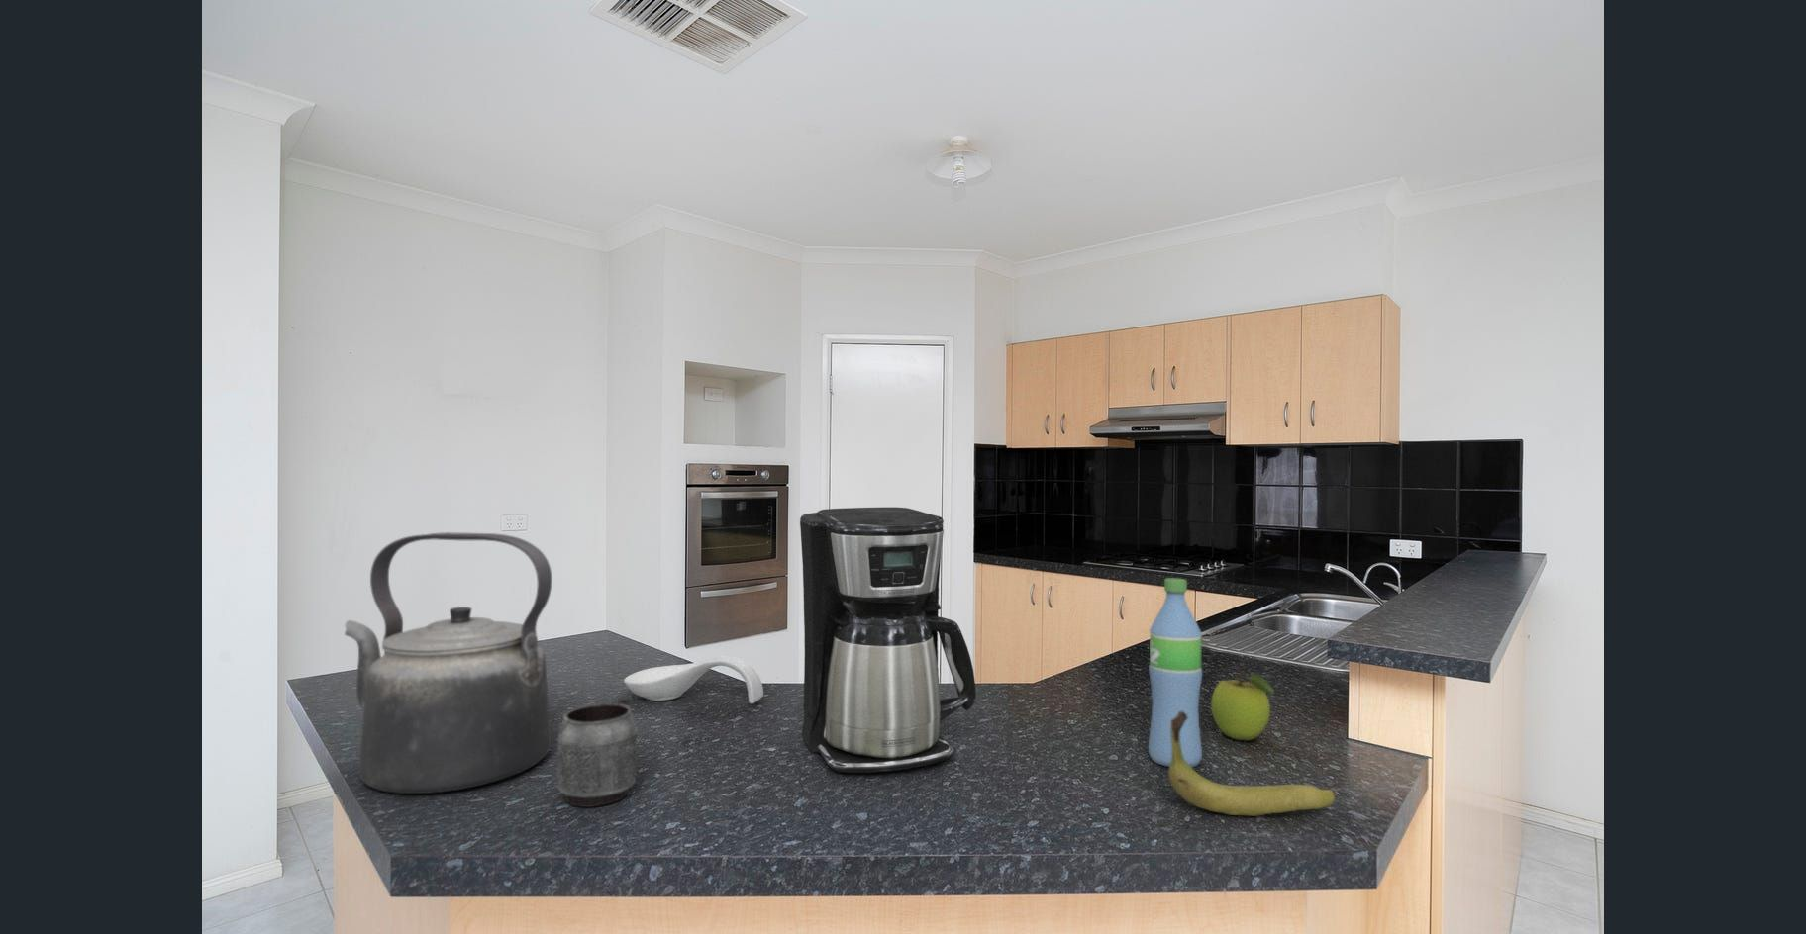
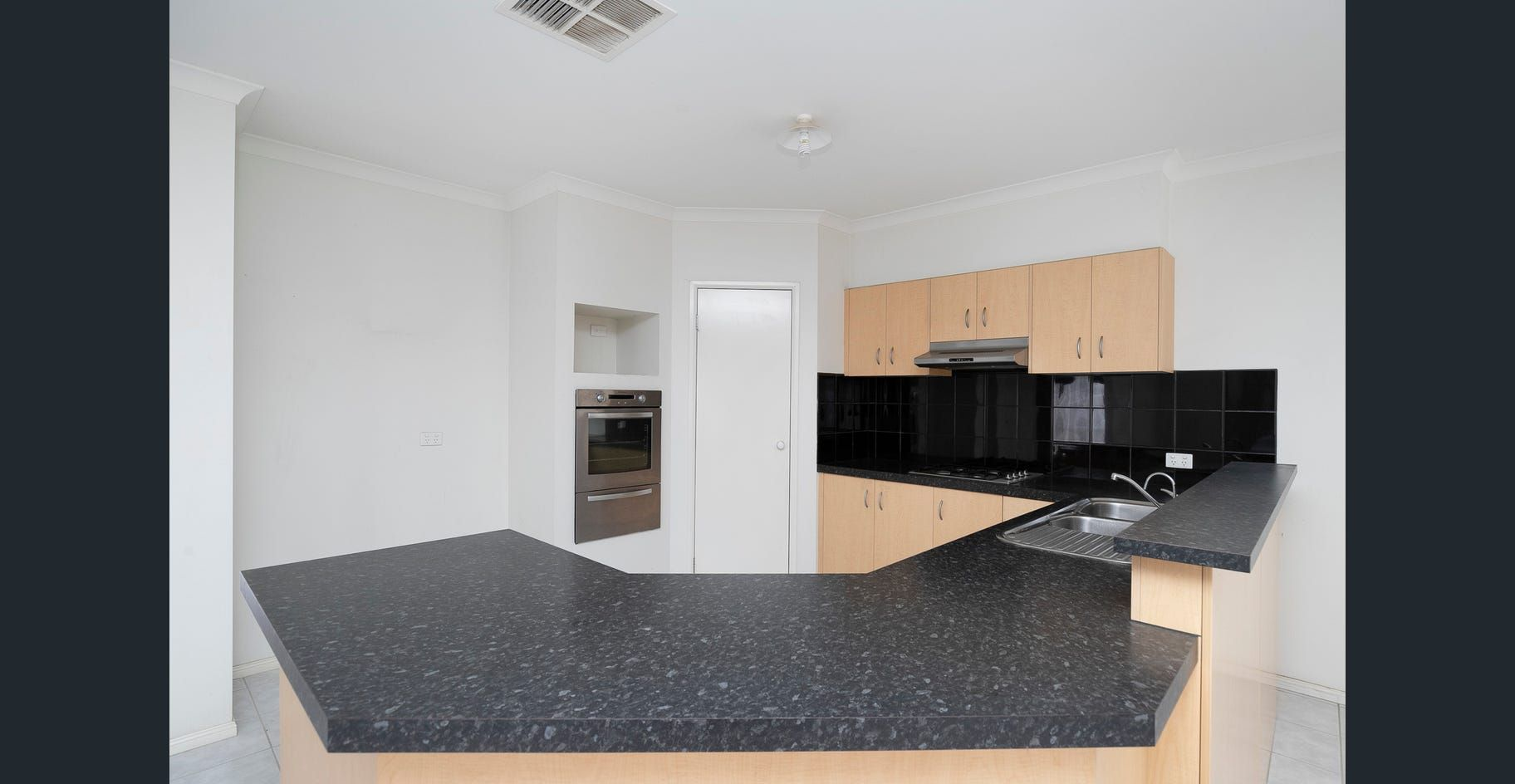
- kettle [343,531,552,795]
- banana [1167,710,1336,817]
- fruit [1210,671,1274,742]
- coffee maker [799,506,978,773]
- water bottle [1148,577,1203,768]
- mug [556,695,639,809]
- spoon rest [622,654,764,704]
